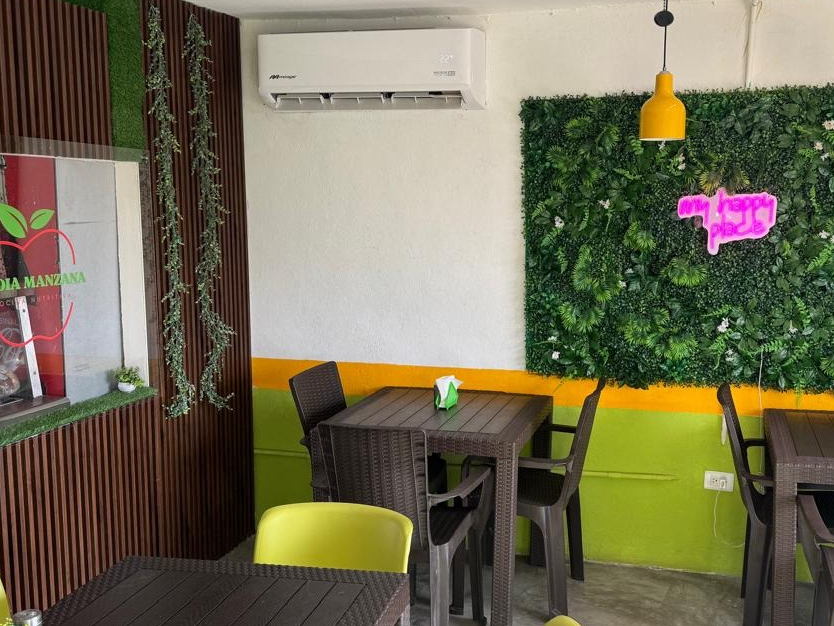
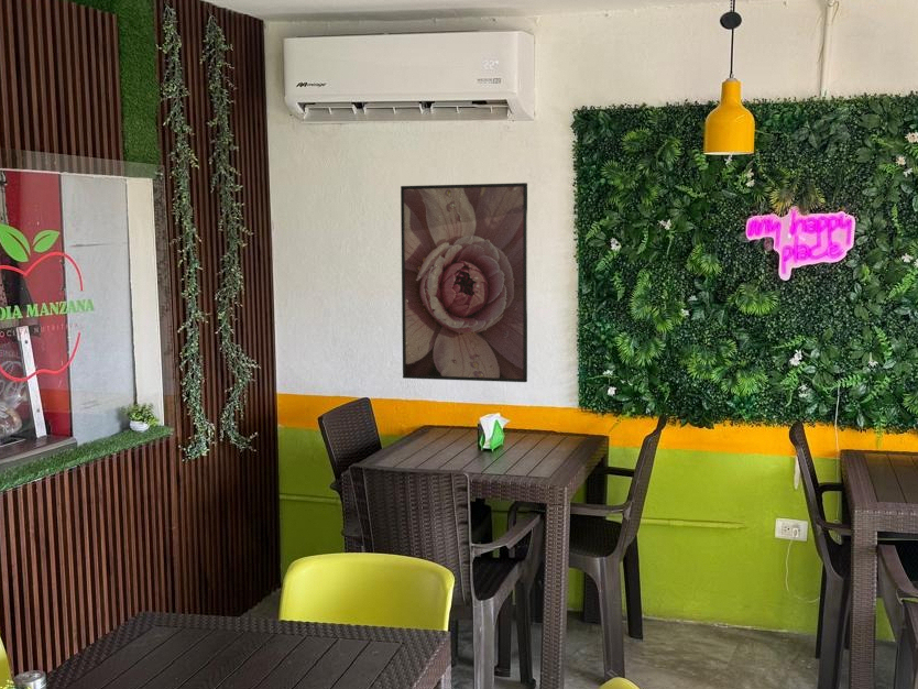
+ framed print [400,182,528,383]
